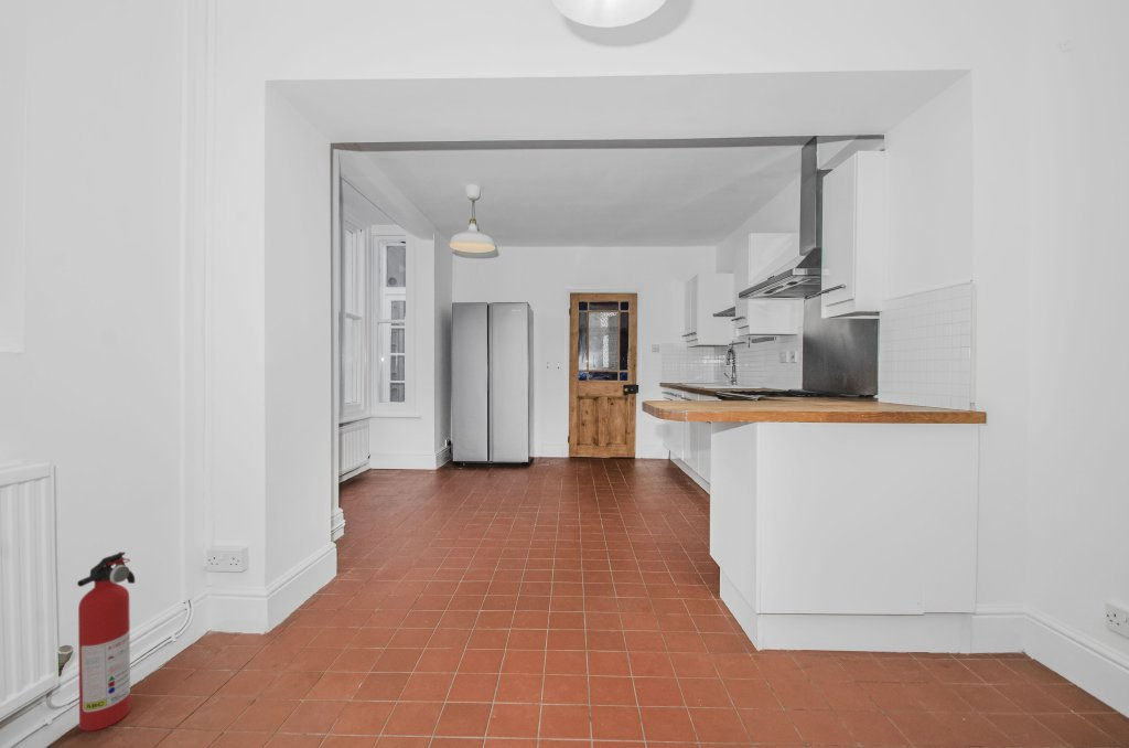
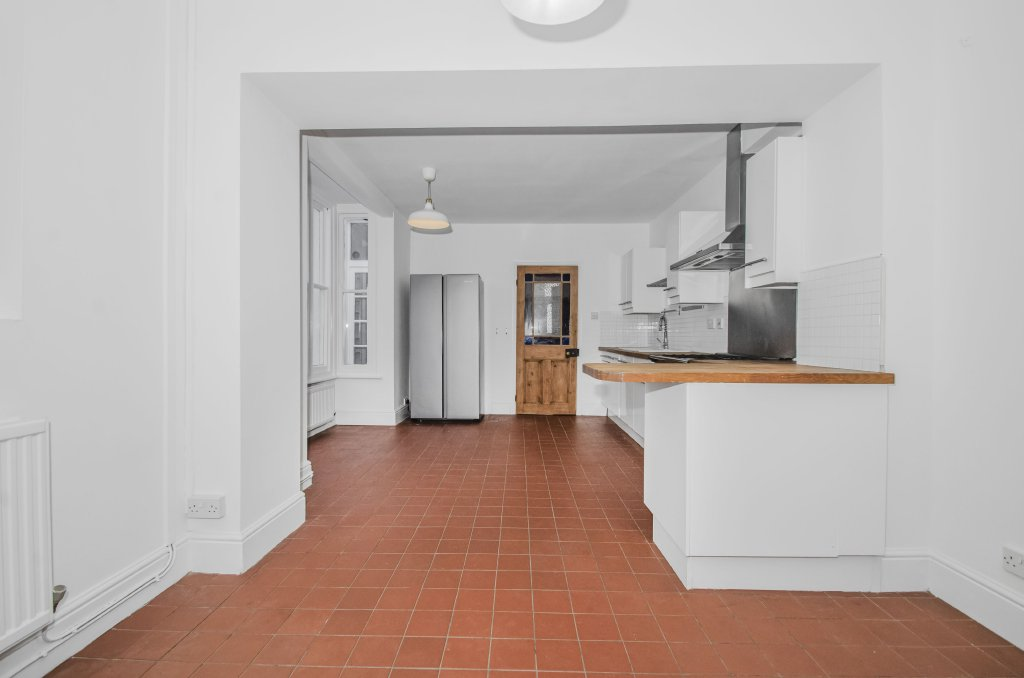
- fire extinguisher [76,552,136,733]
